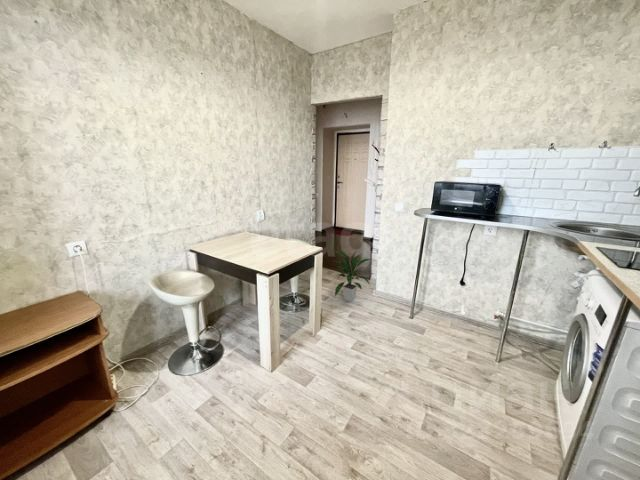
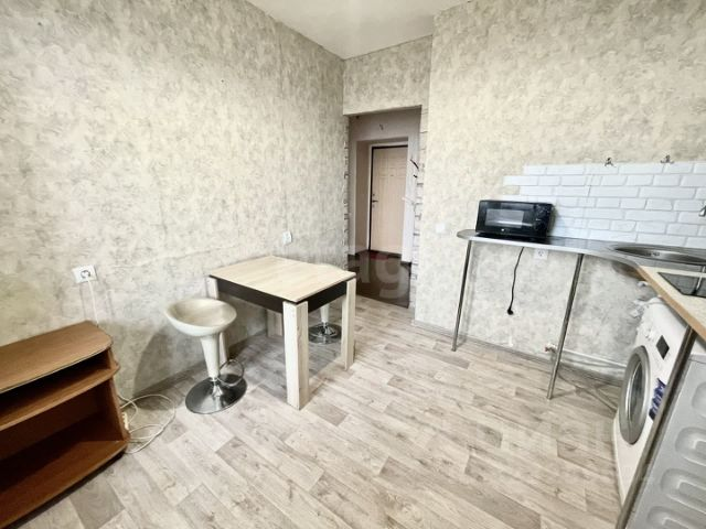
- indoor plant [333,249,372,303]
